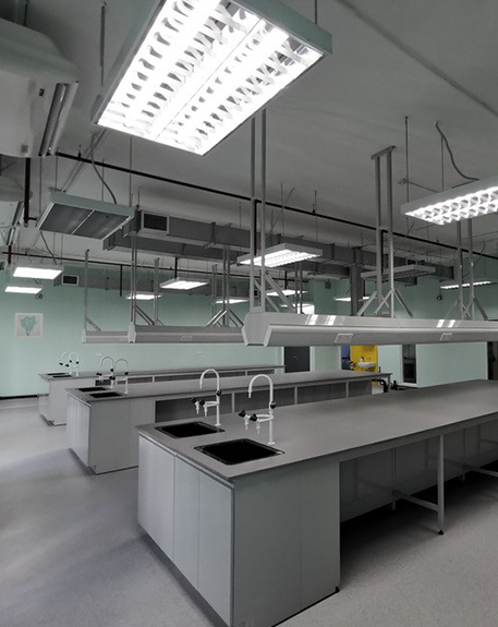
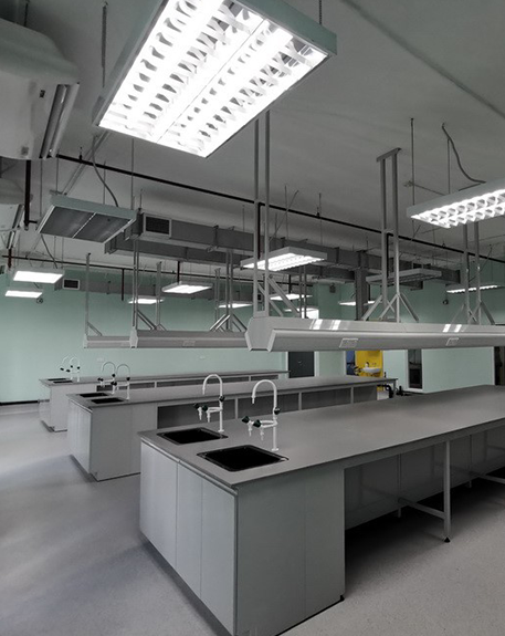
- wall art [13,312,44,339]
